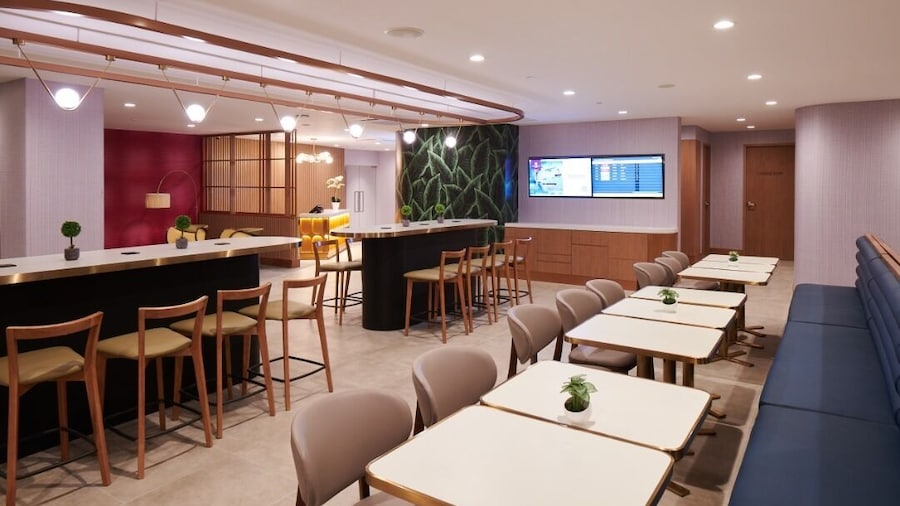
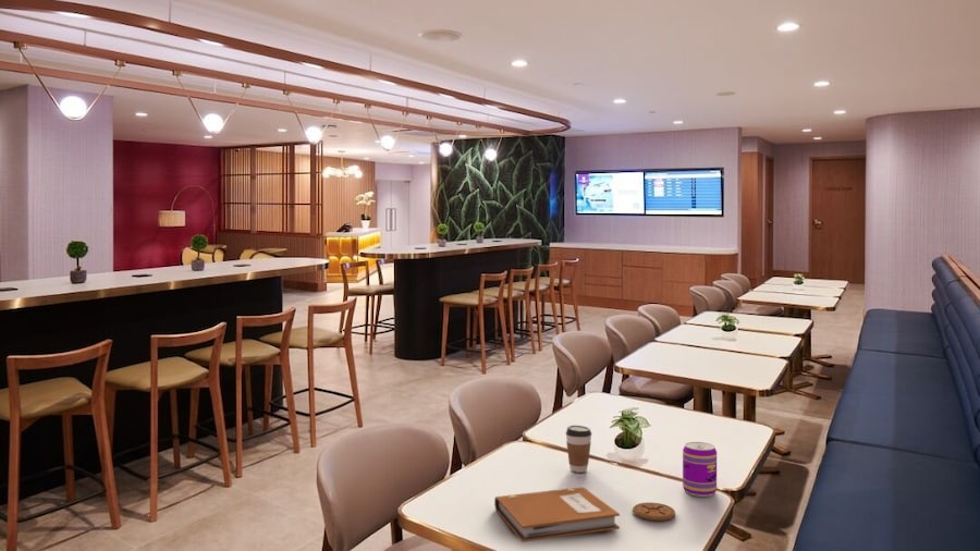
+ coaster [632,502,676,522]
+ coffee cup [565,425,593,474]
+ beverage can [682,441,718,498]
+ notebook [493,486,621,543]
